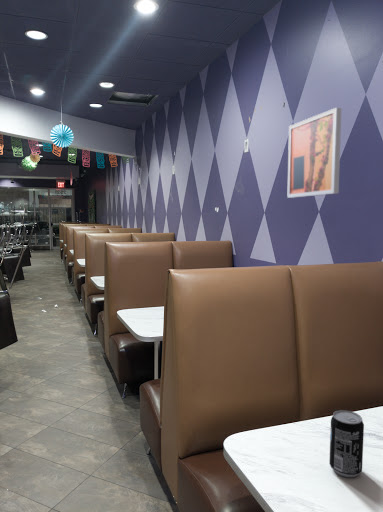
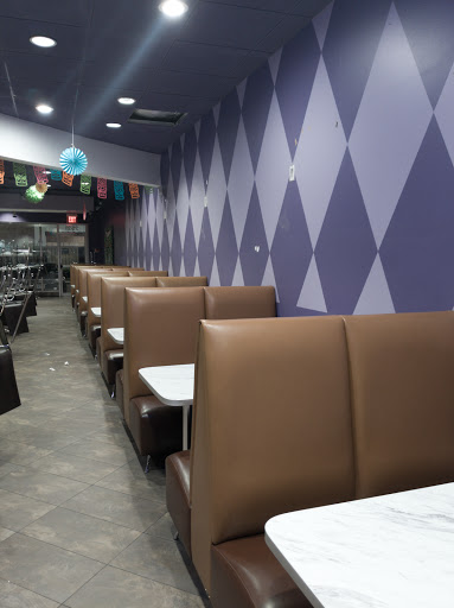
- wall art [286,107,342,199]
- beverage can [328,409,365,478]
